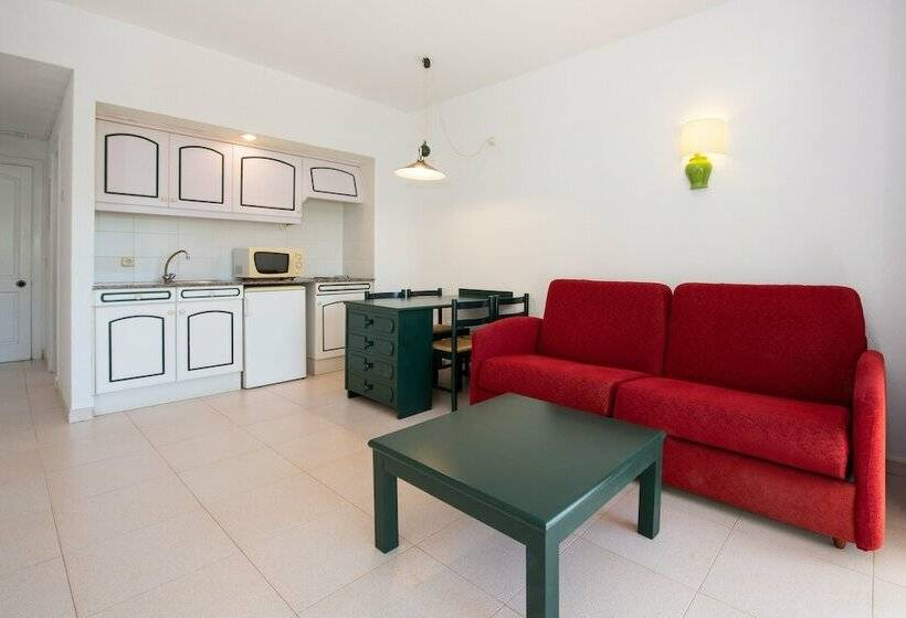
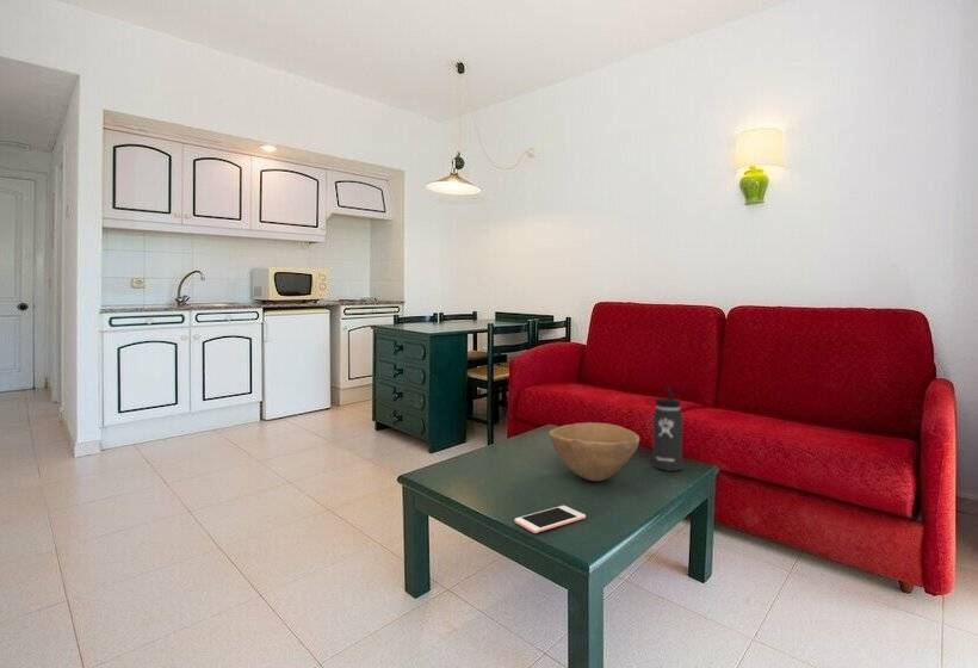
+ thermos bottle [646,385,683,472]
+ bowl [549,421,640,482]
+ cell phone [514,505,587,534]
